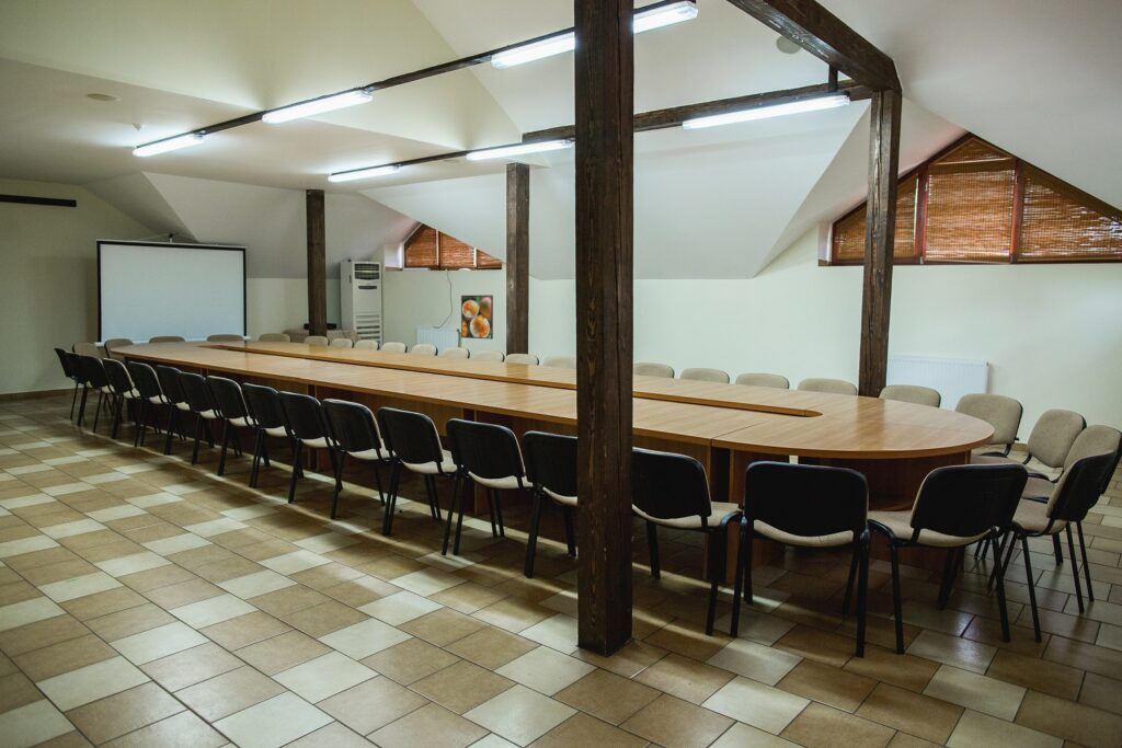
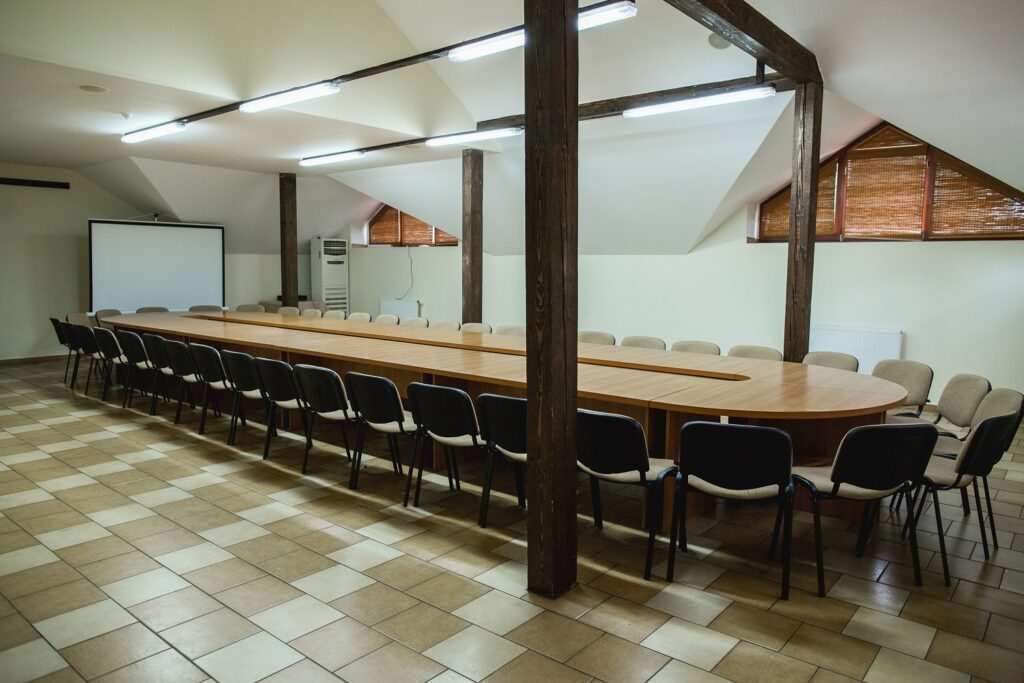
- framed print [460,295,494,341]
